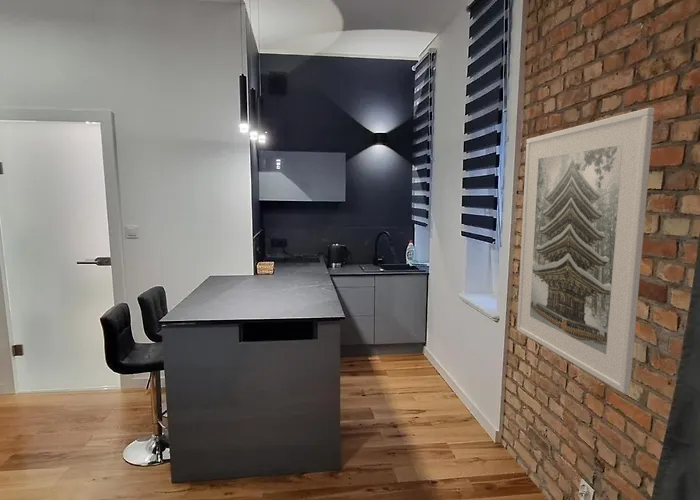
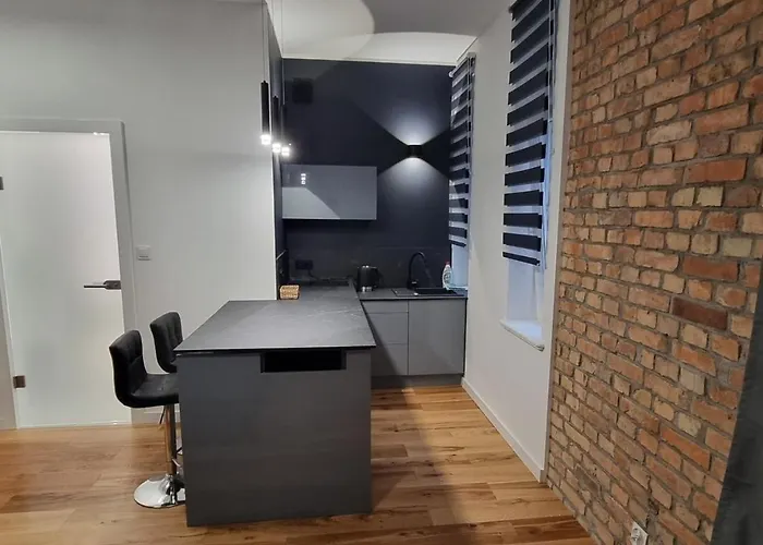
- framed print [516,107,655,394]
